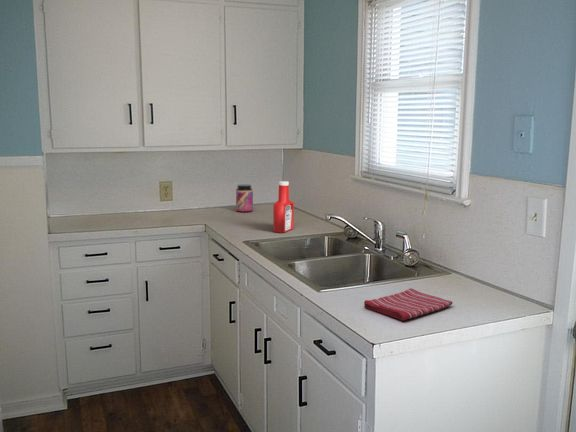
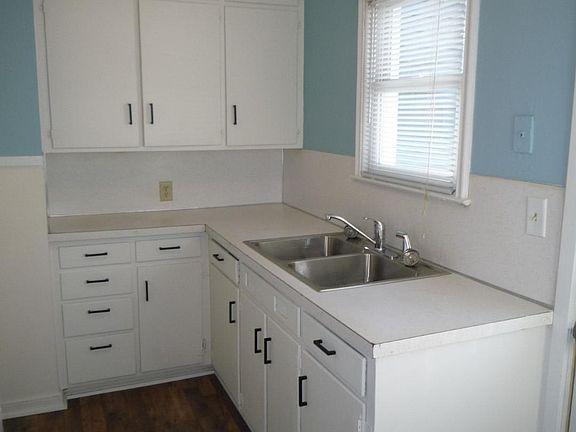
- jar [235,183,254,213]
- soap bottle [272,180,295,234]
- dish towel [363,287,454,321]
